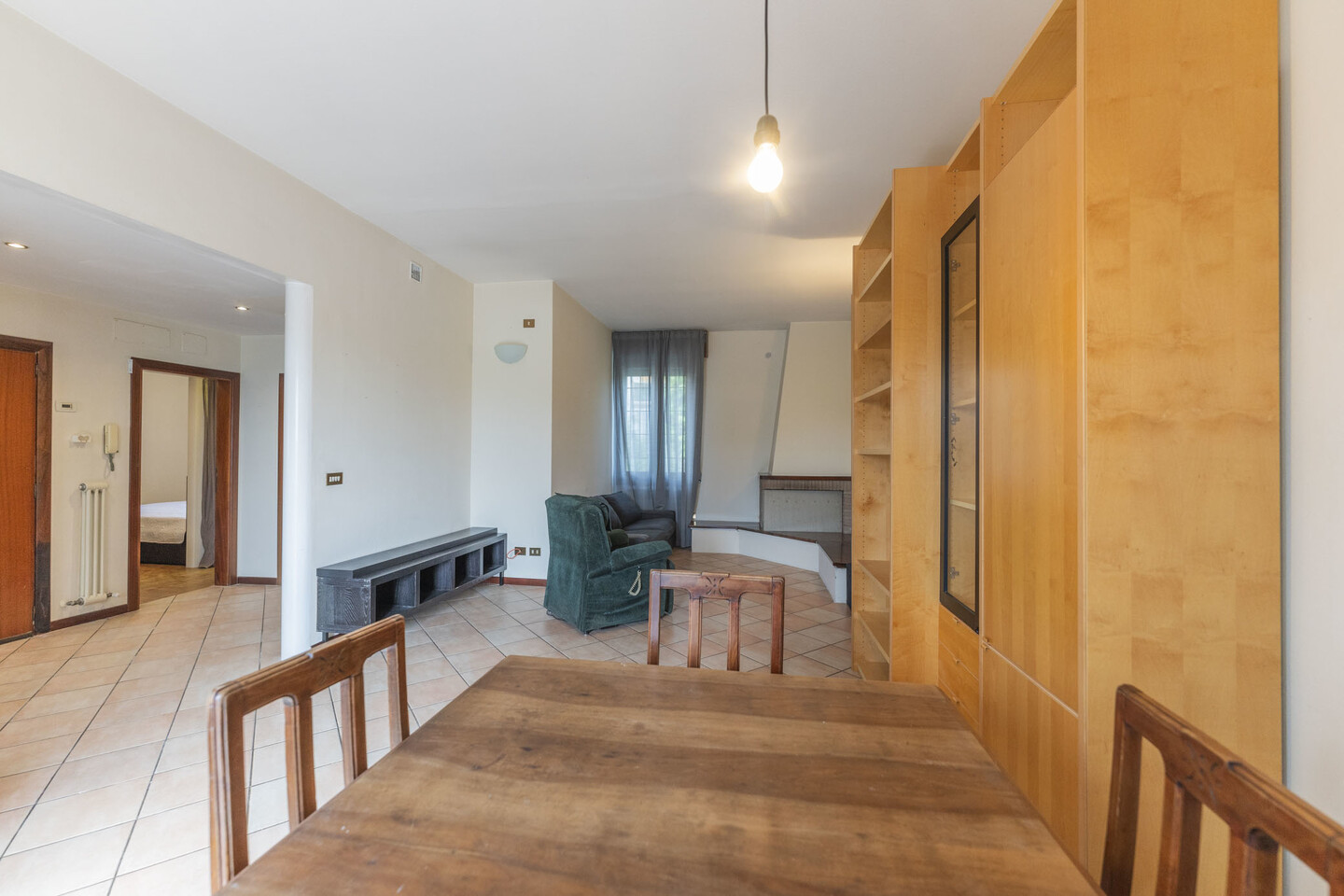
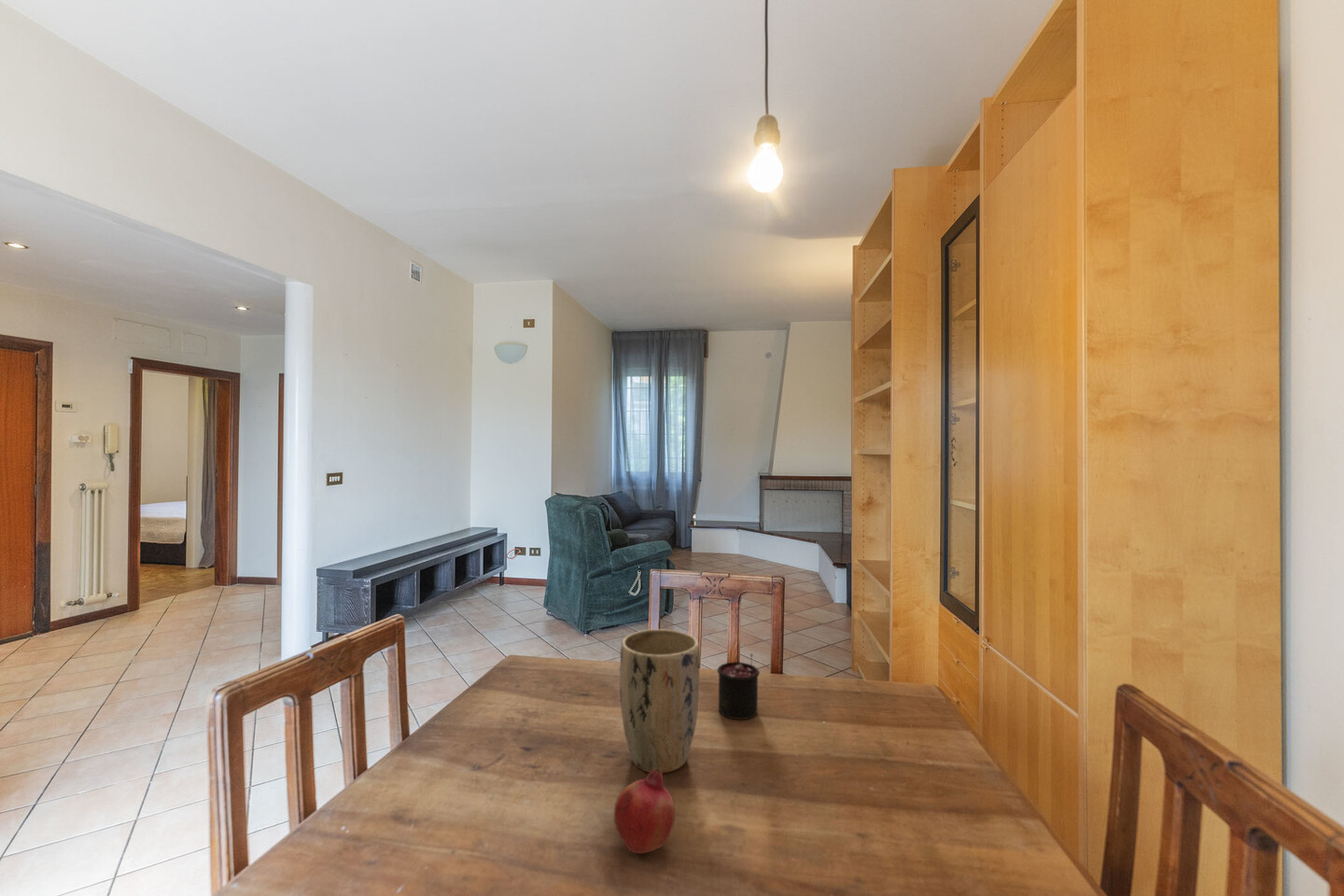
+ candle [716,652,761,721]
+ fruit [613,769,676,854]
+ plant pot [619,628,700,774]
